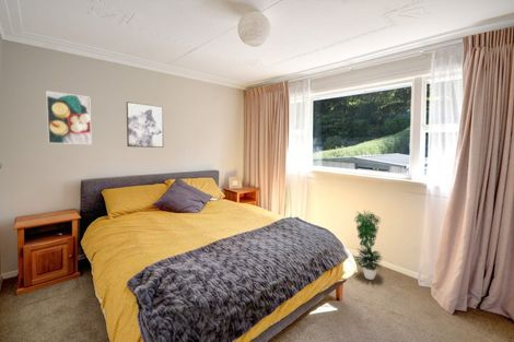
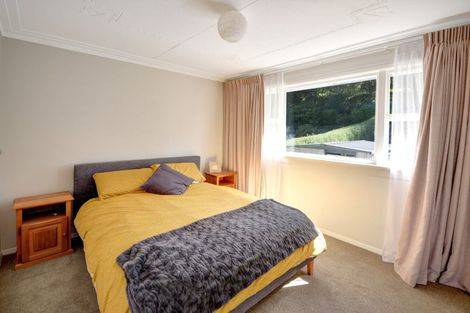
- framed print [45,90,93,145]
- potted plant [353,209,384,281]
- wall art [126,101,164,149]
